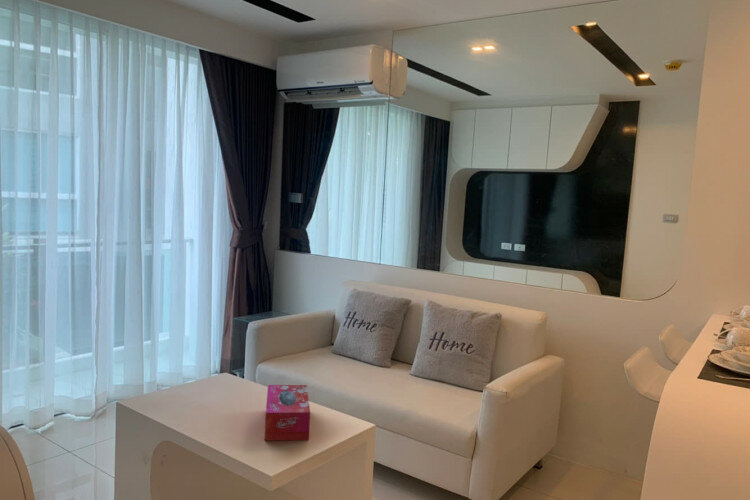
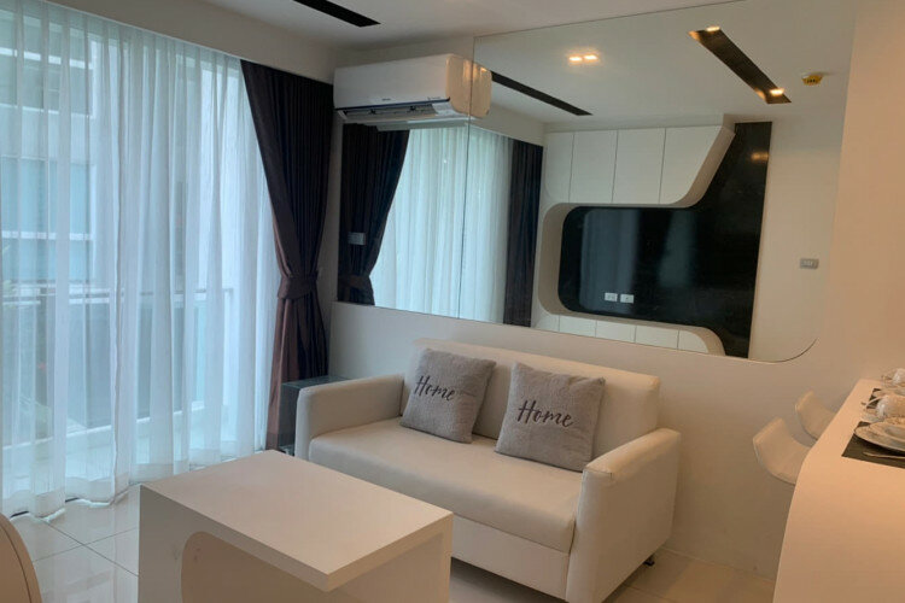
- tissue box [264,384,311,442]
